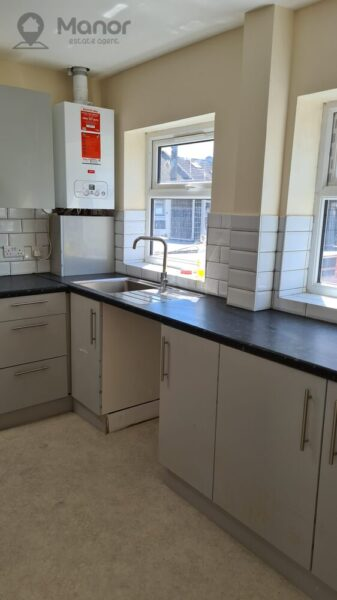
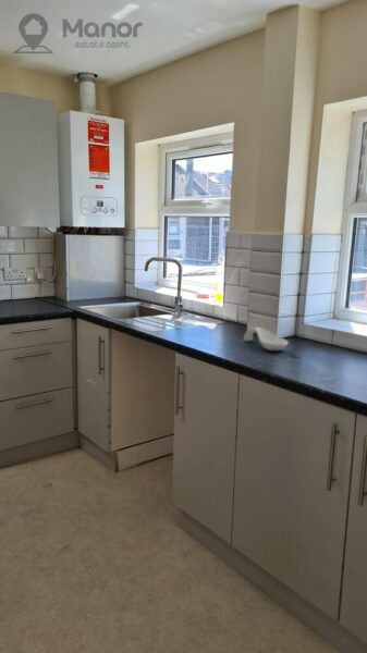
+ spoon rest [243,326,290,352]
